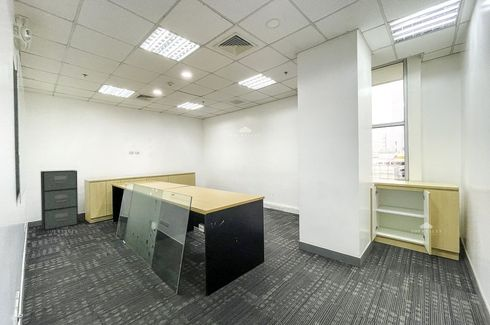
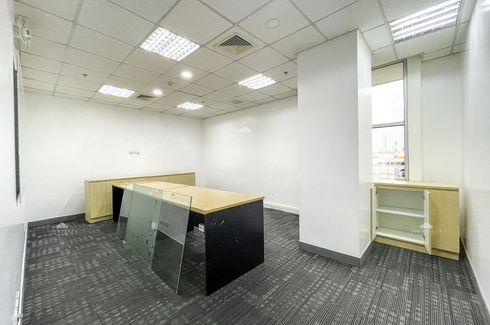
- filing cabinet [40,169,79,231]
